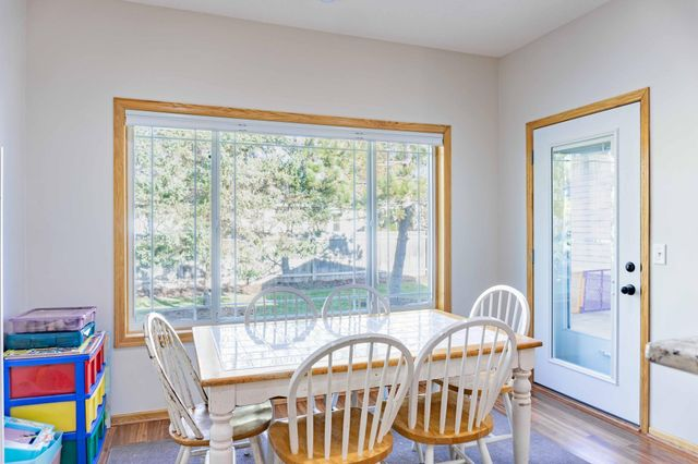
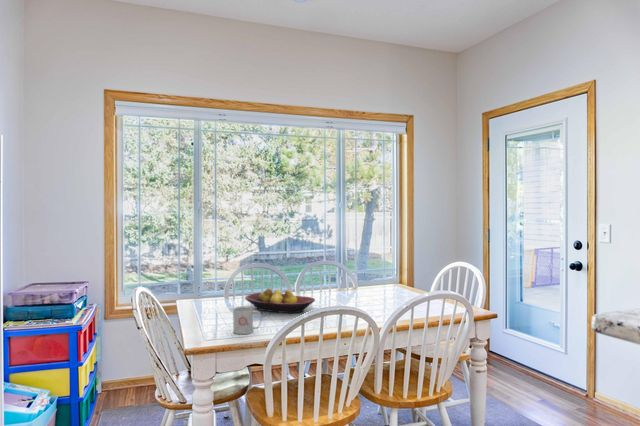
+ fruit bowl [244,287,316,314]
+ mug [232,305,263,335]
